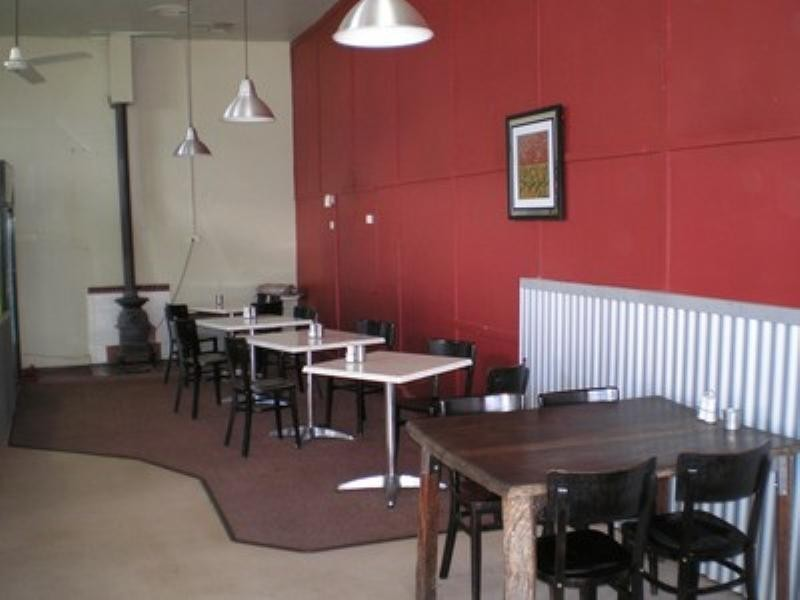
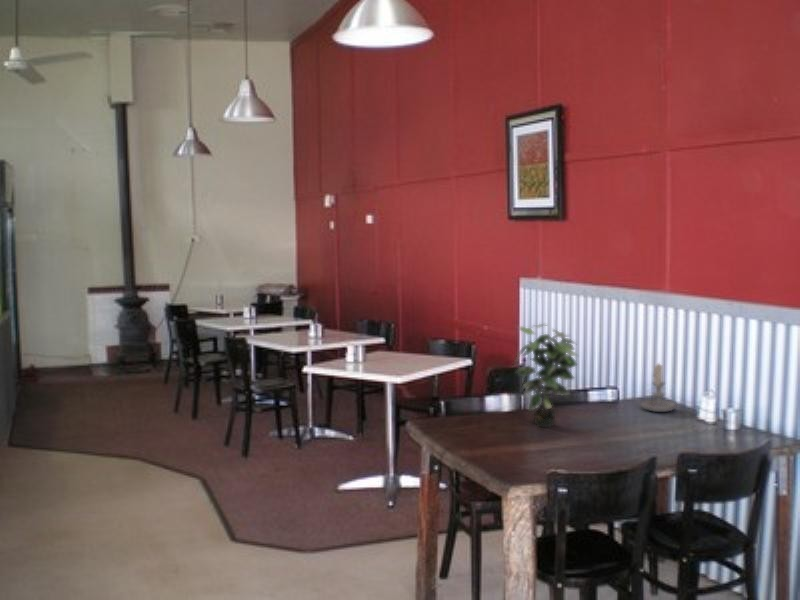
+ candle [640,361,678,413]
+ potted plant [514,323,579,429]
